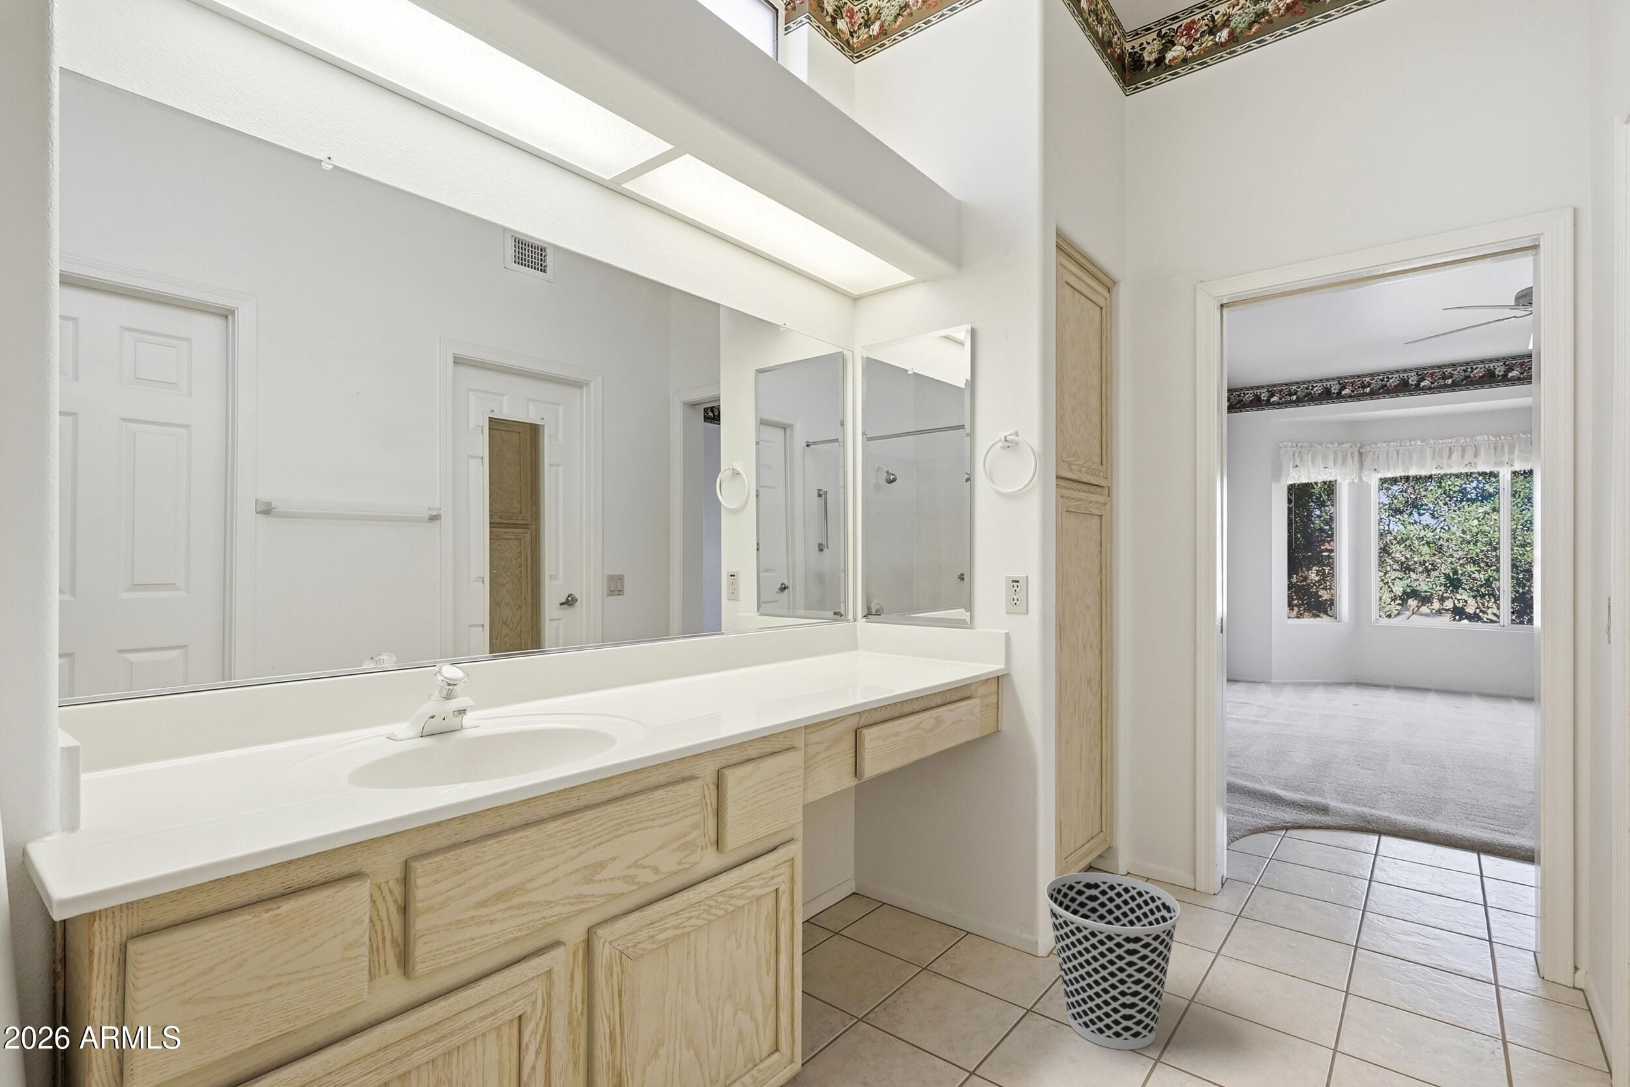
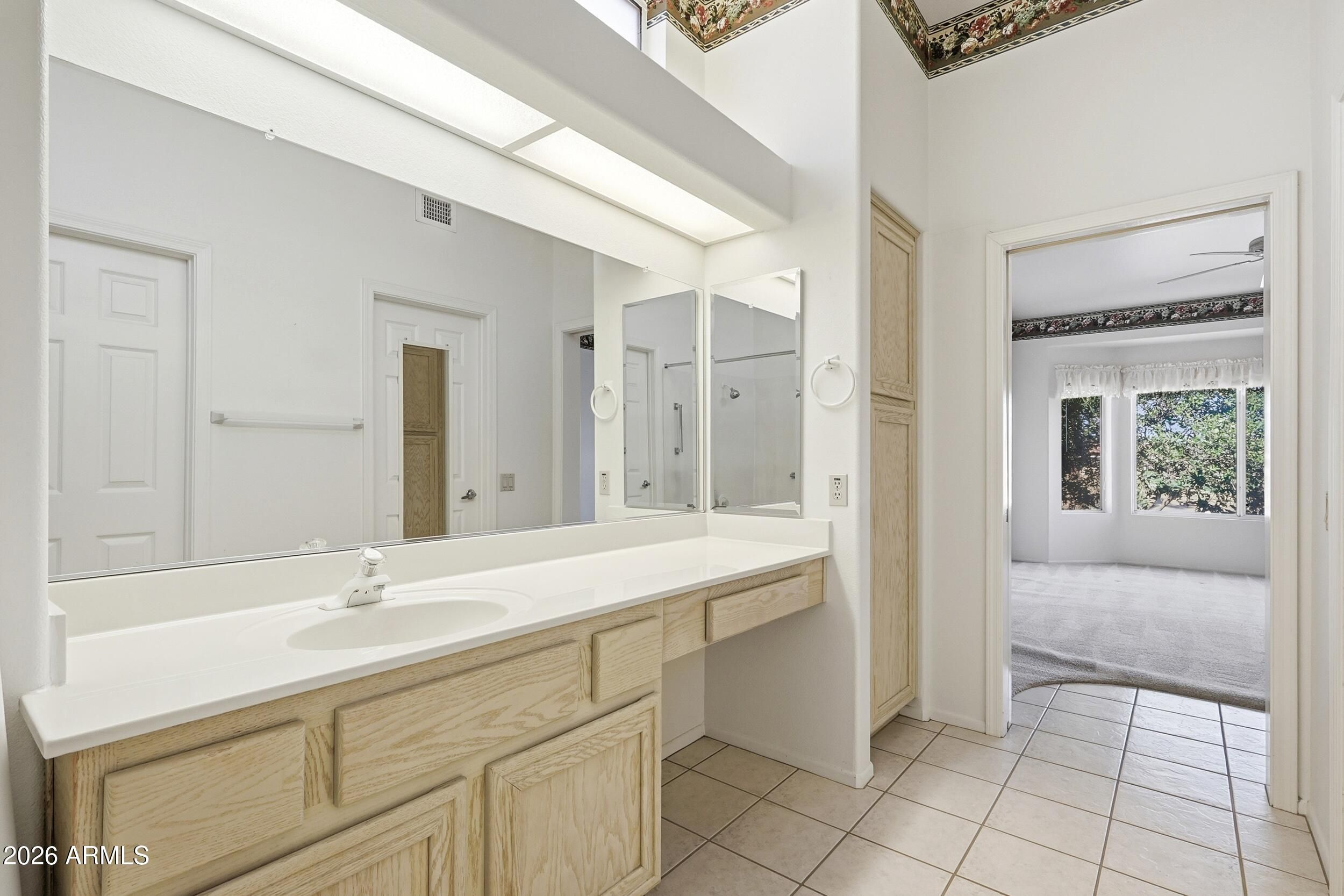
- wastebasket [1044,872,1181,1051]
